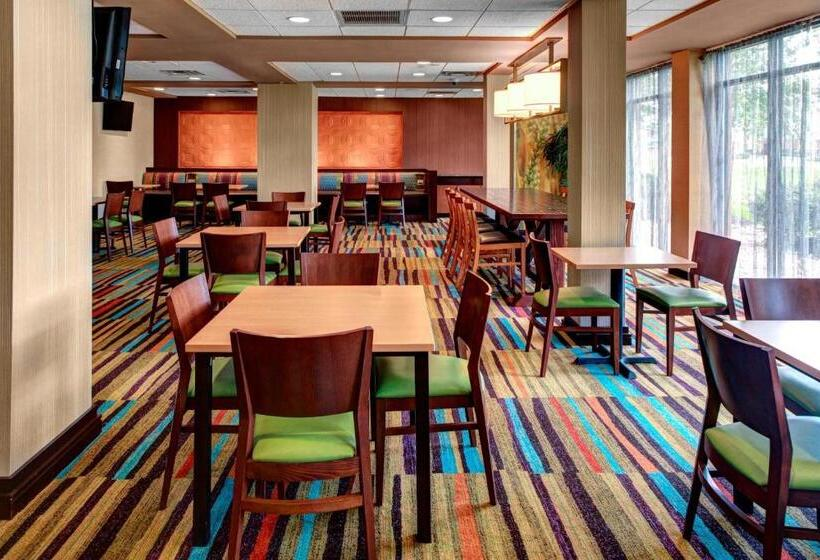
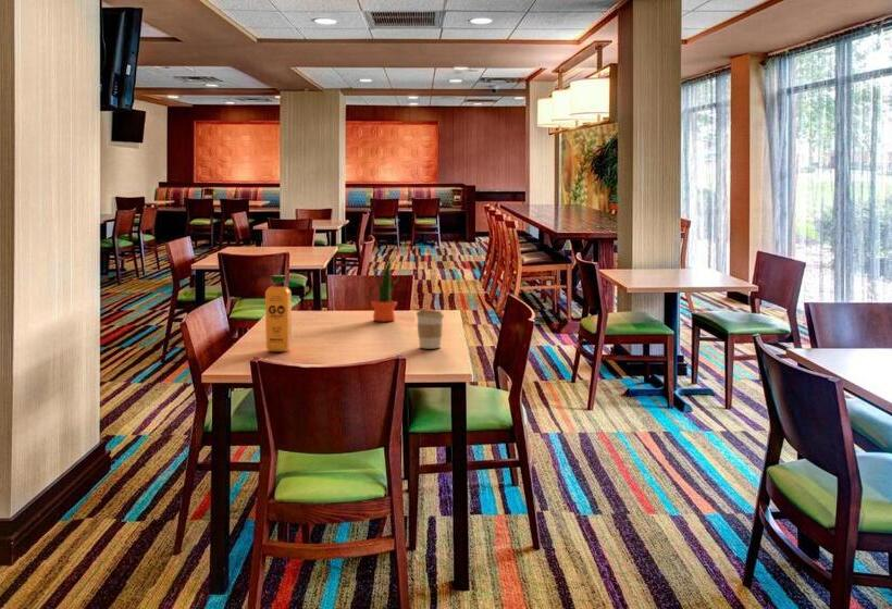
+ potted plant [370,258,400,322]
+ coffee cup [416,308,445,349]
+ juice bottle [264,274,293,352]
